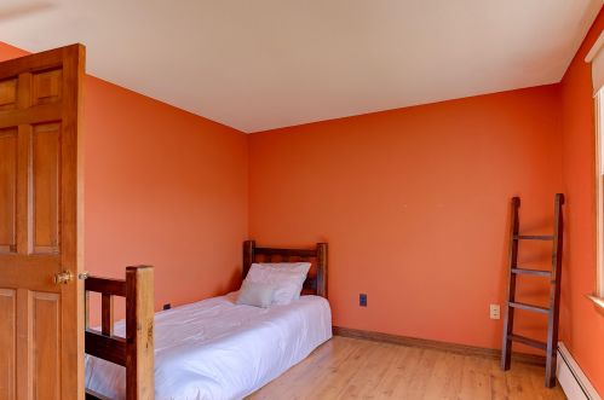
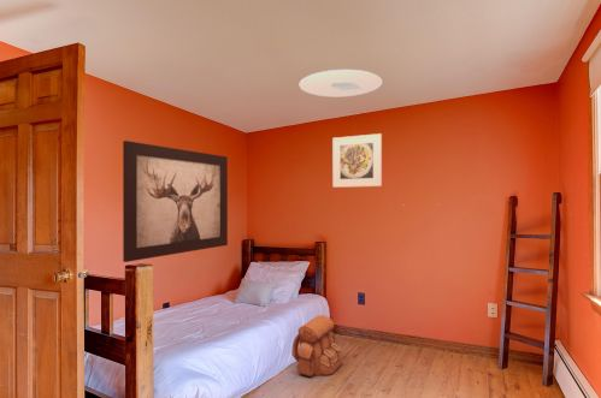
+ wall art [122,139,229,263]
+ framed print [331,132,383,189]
+ backpack [290,314,343,378]
+ ceiling light [299,69,383,97]
